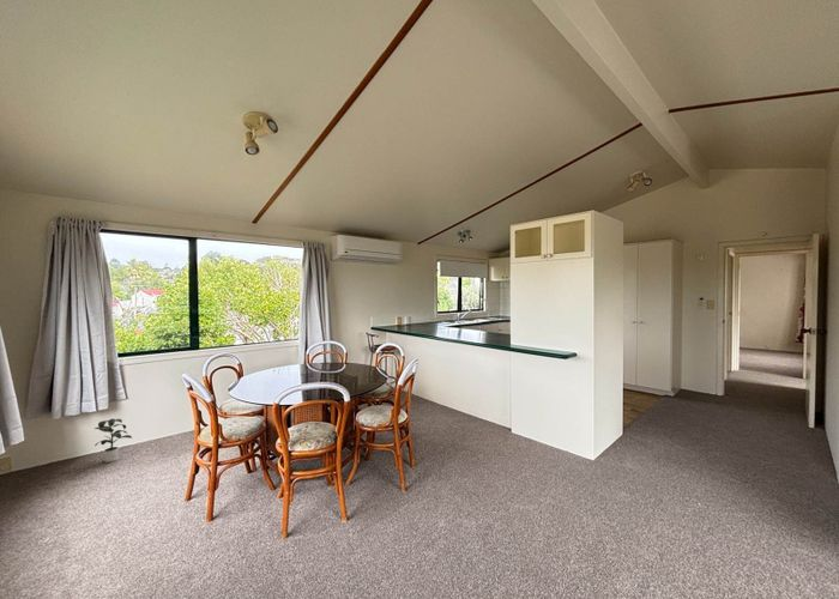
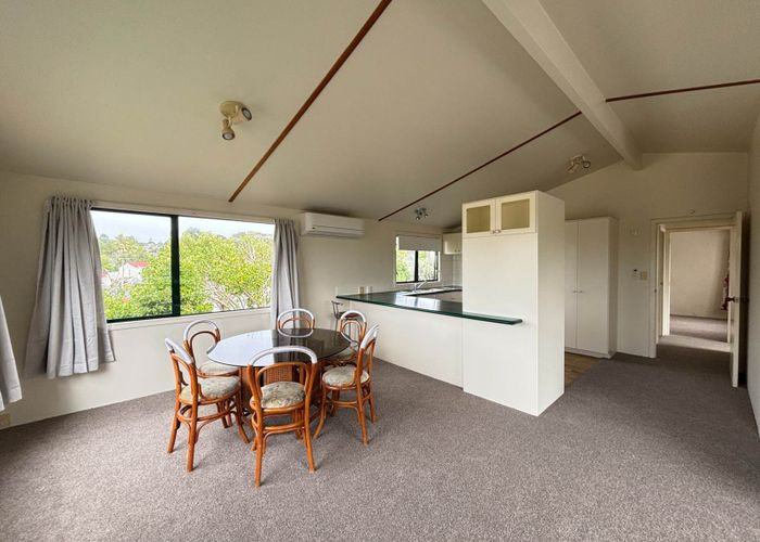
- potted plant [93,418,133,464]
